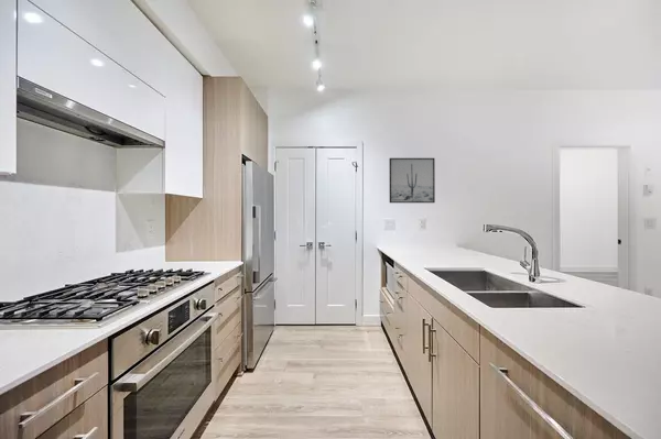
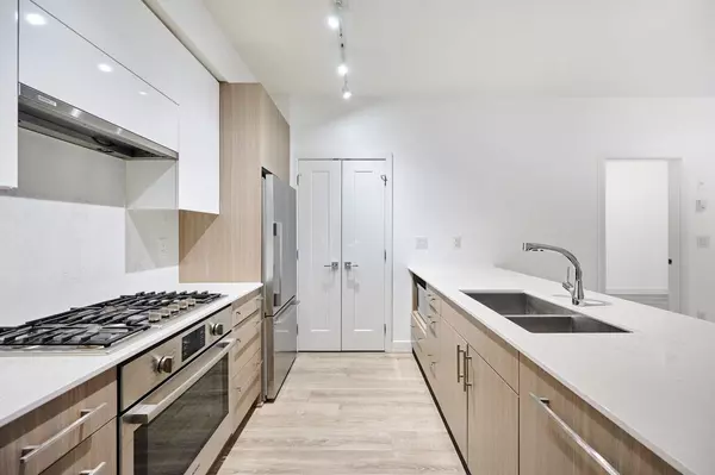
- wall art [388,157,436,204]
